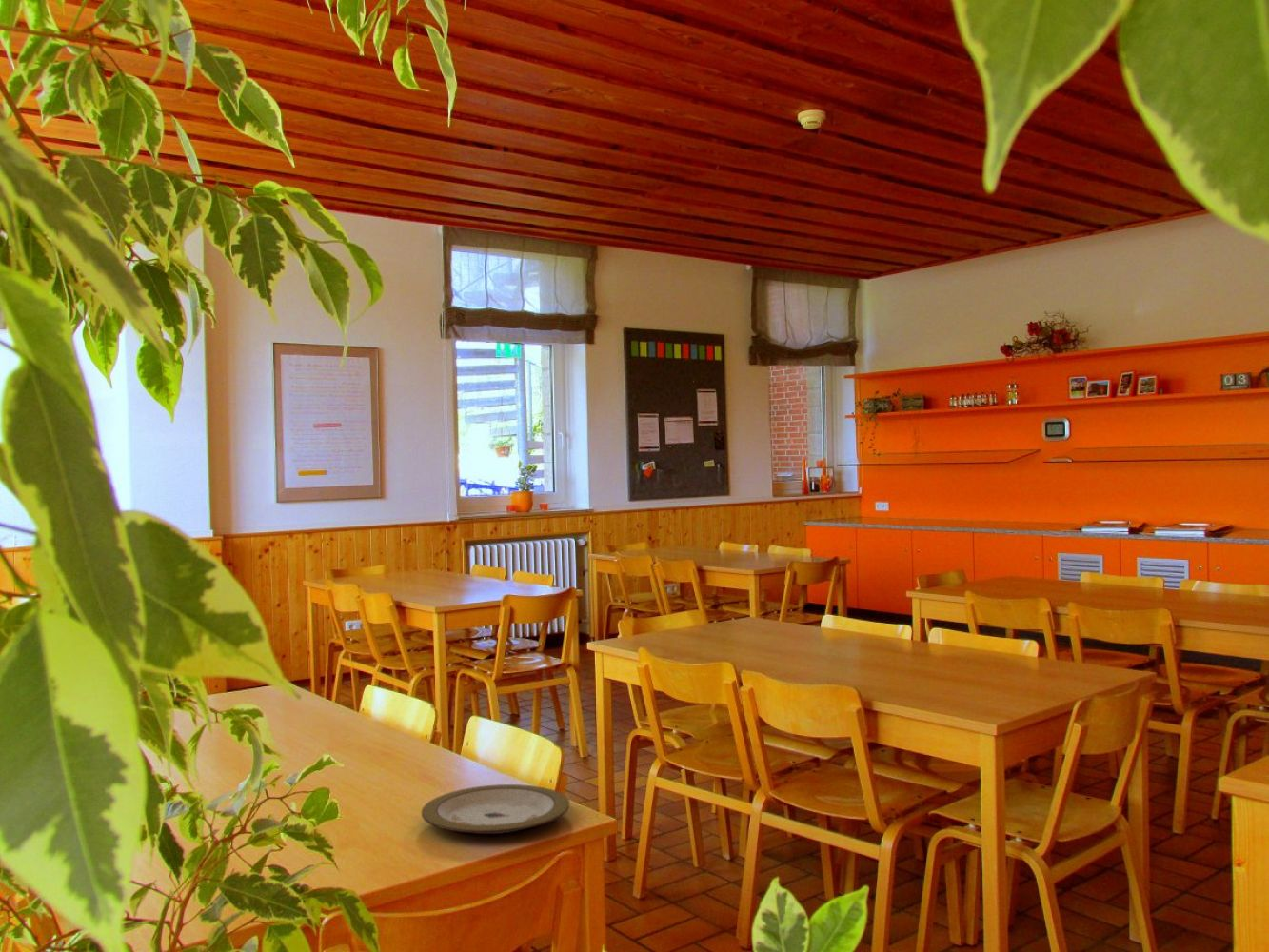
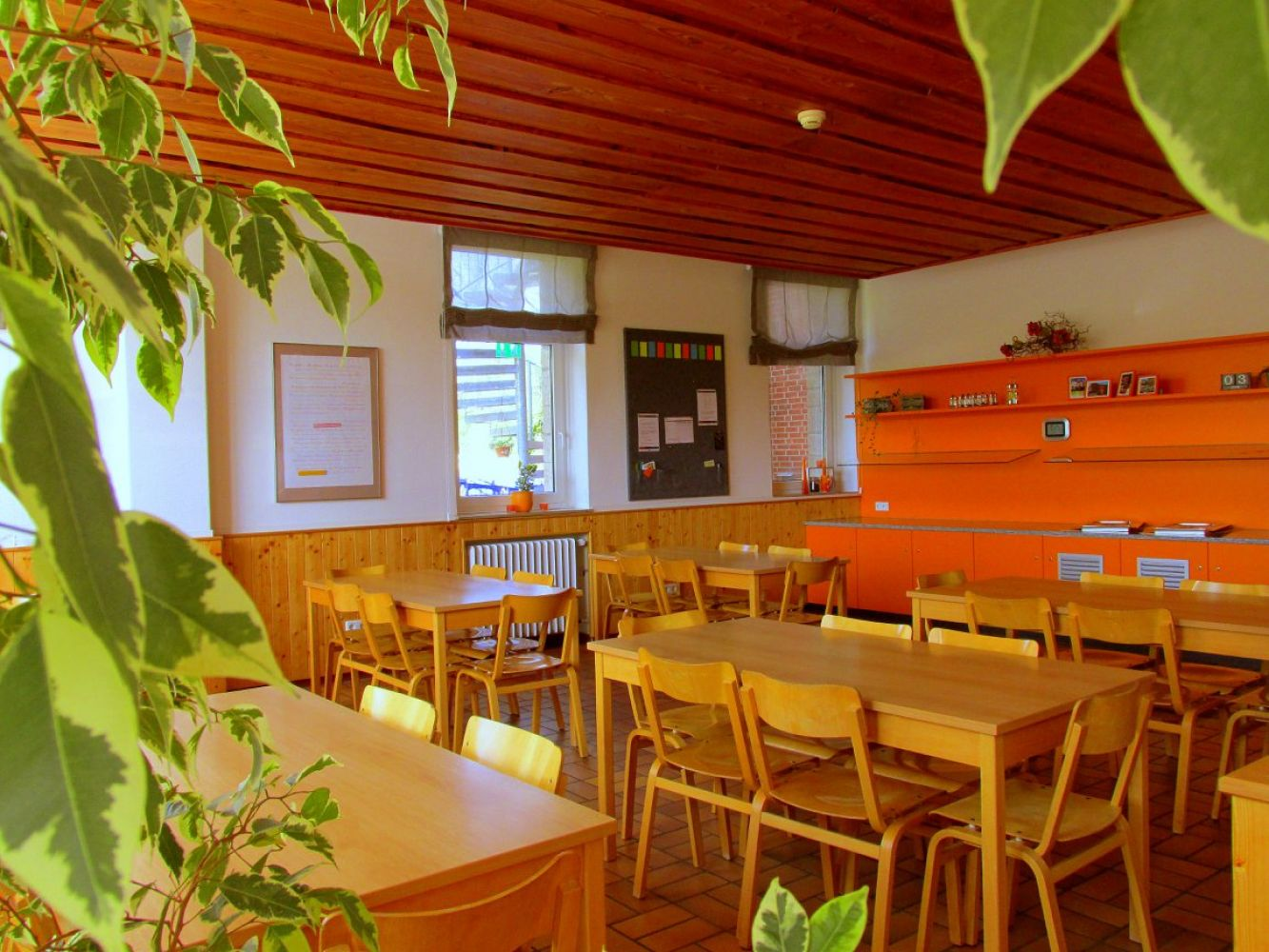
- plate [421,783,570,835]
